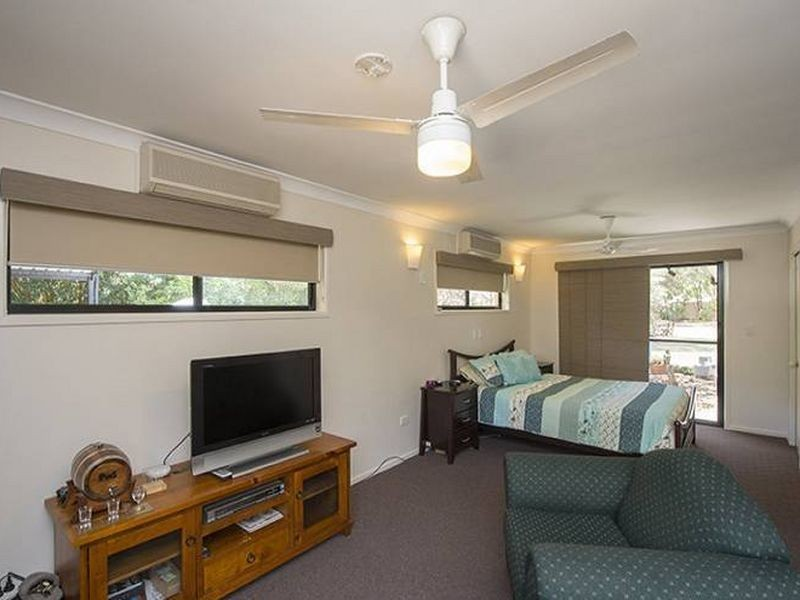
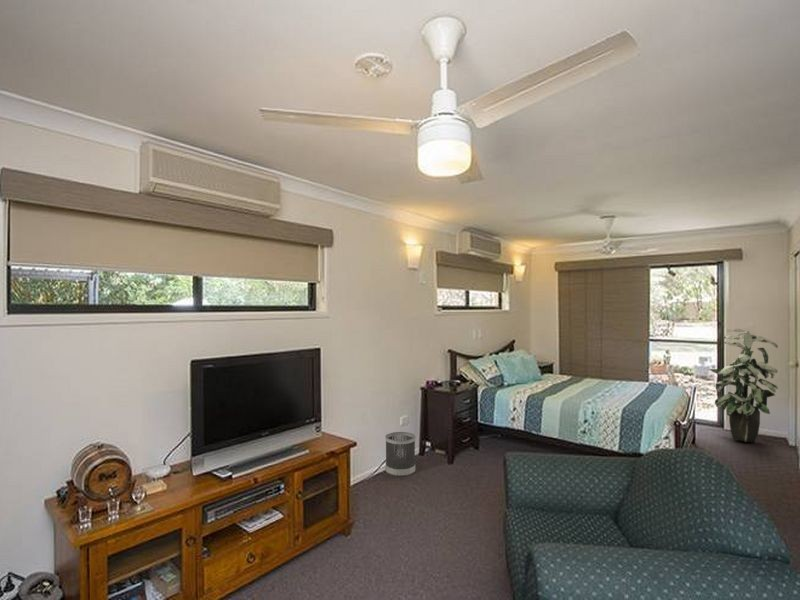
+ wastebasket [385,431,416,477]
+ indoor plant [708,328,779,443]
